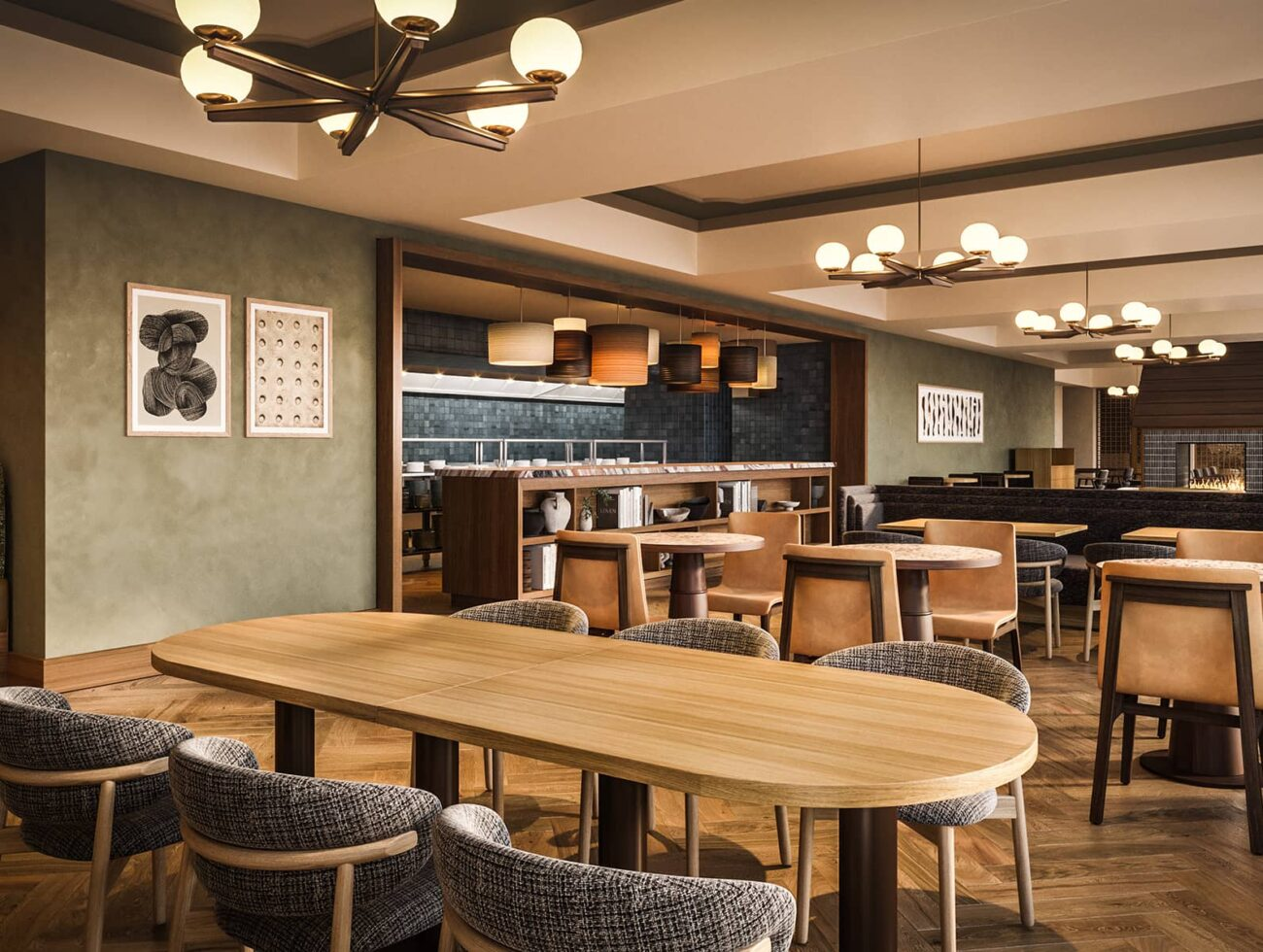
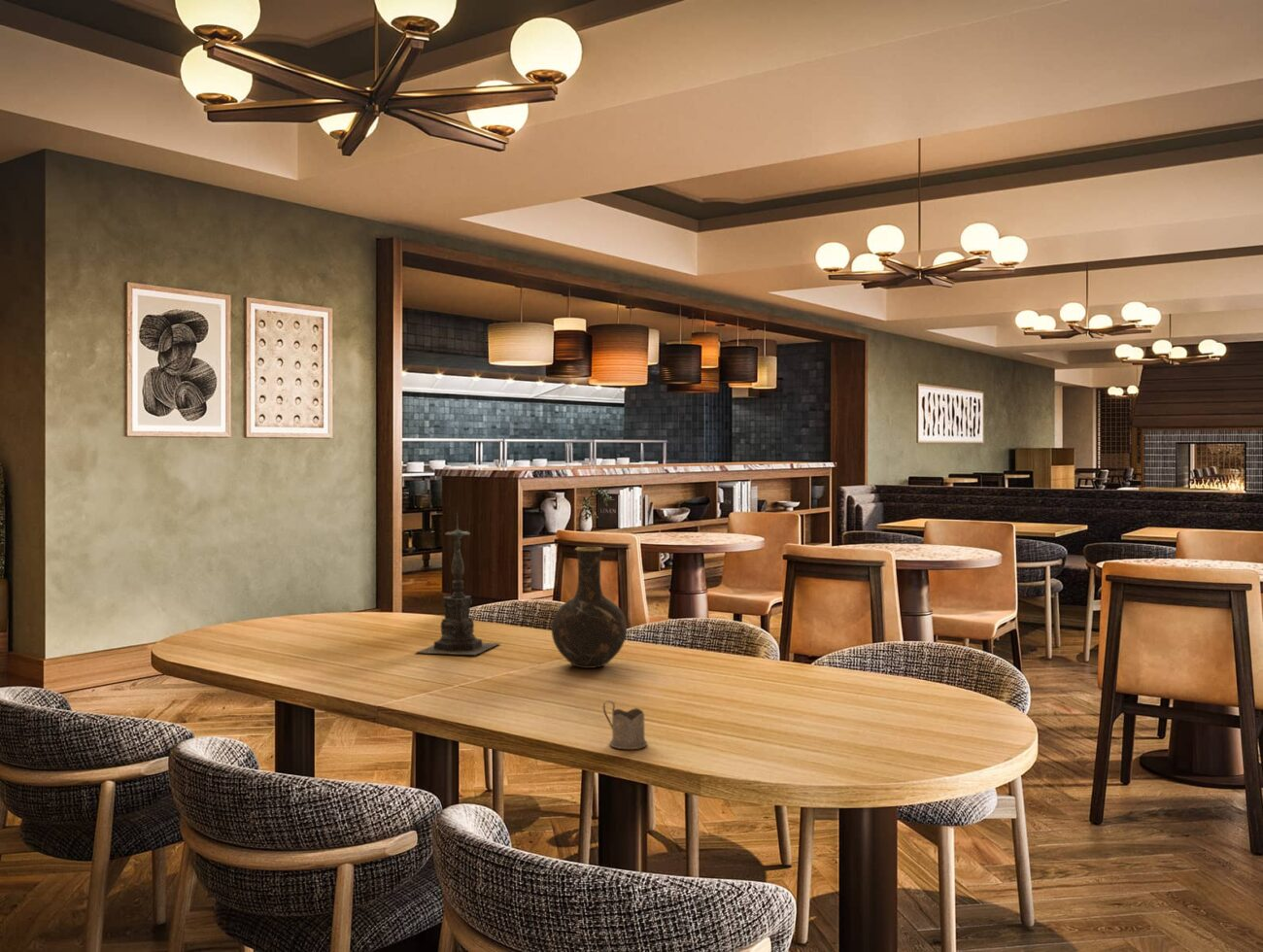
+ tea glass holder [602,699,648,750]
+ vase [551,546,628,669]
+ candle holder [415,512,501,657]
